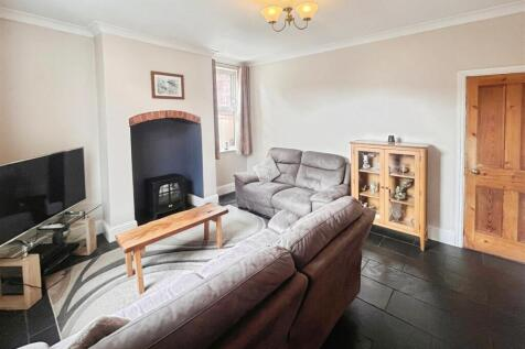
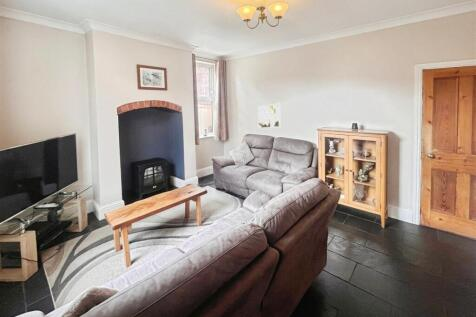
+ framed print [257,103,281,129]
